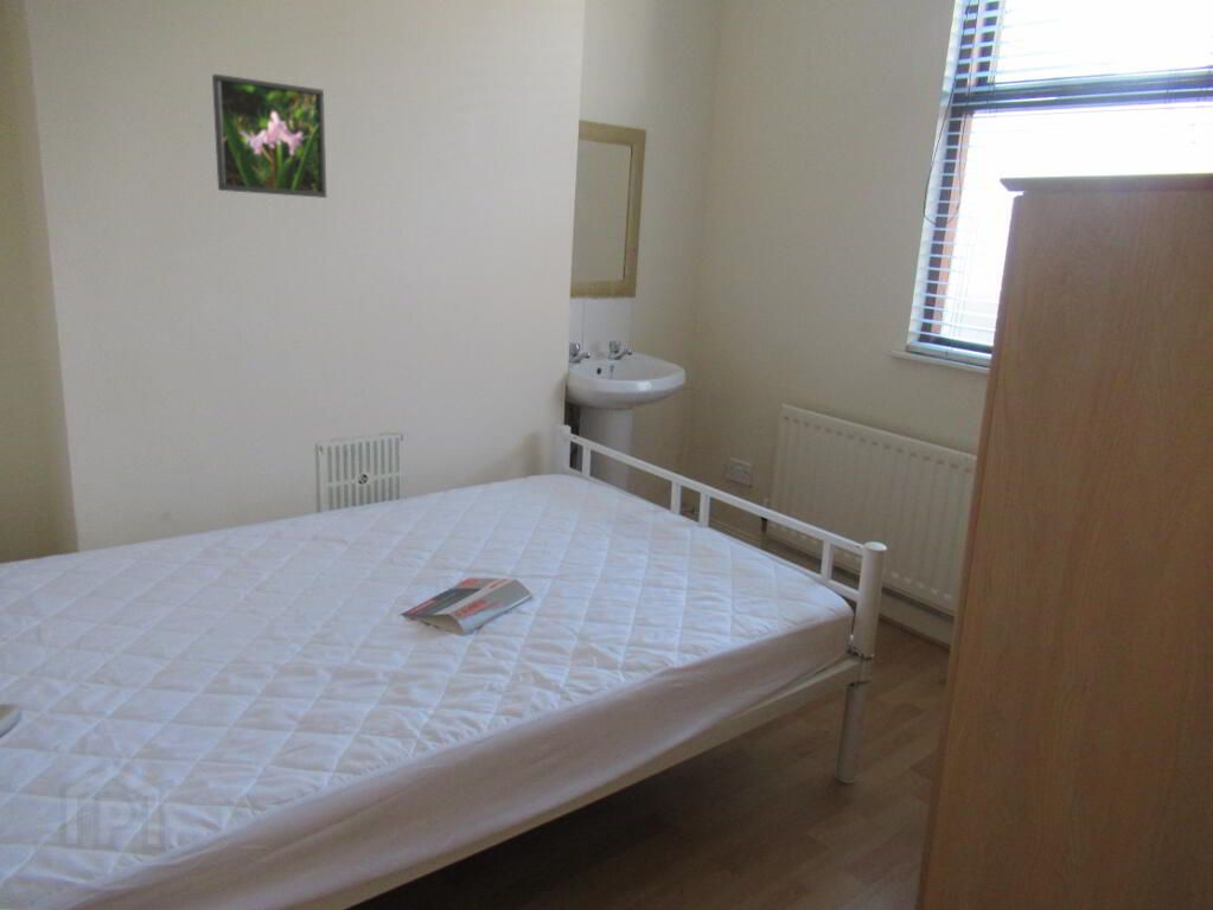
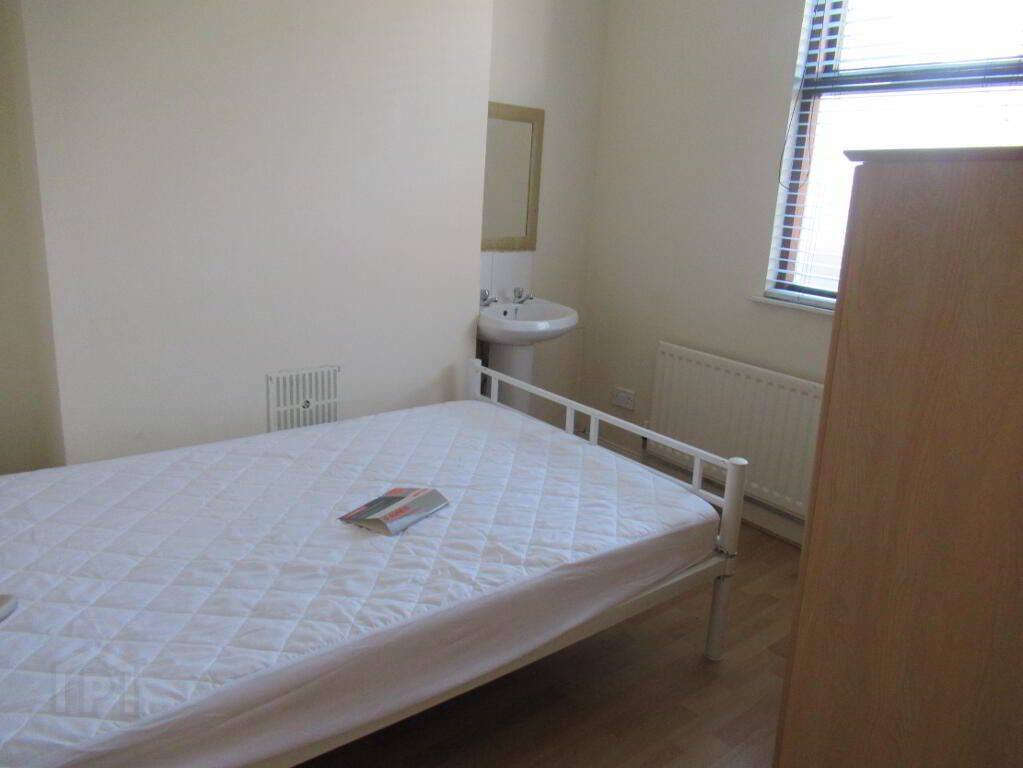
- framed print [211,73,328,199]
